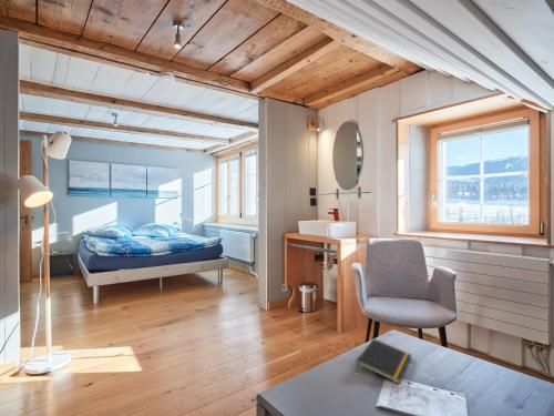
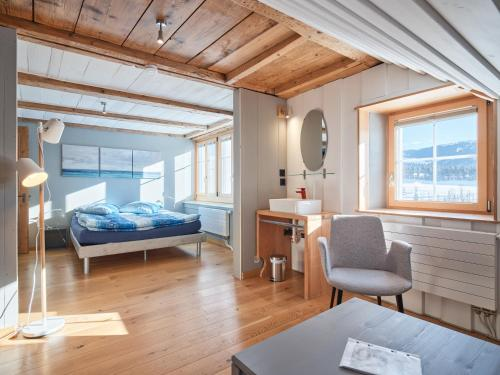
- notepad [355,337,412,385]
